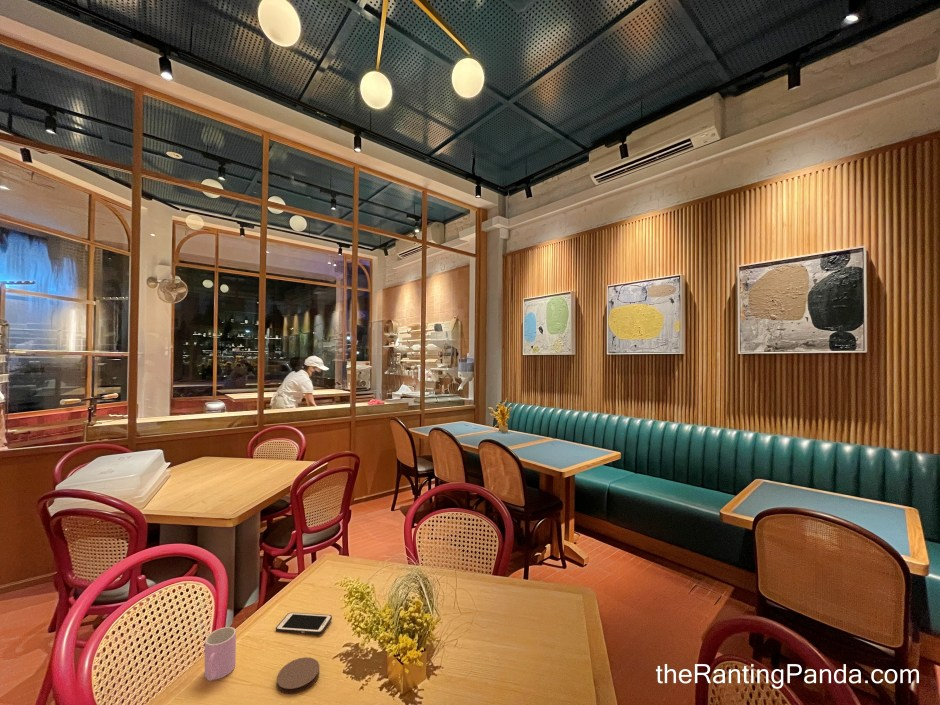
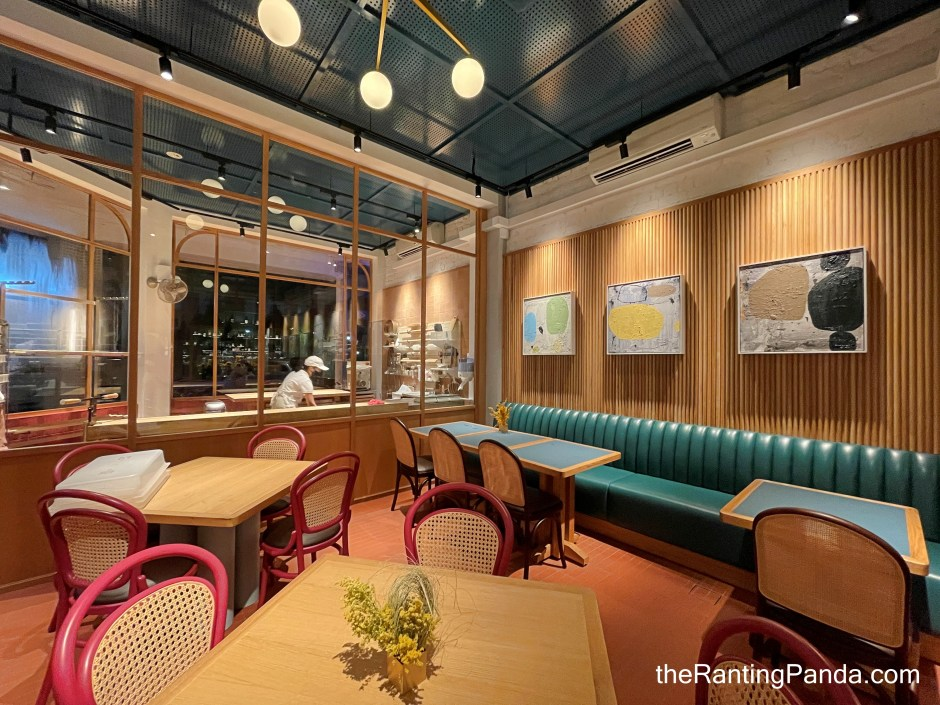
- cup [204,626,237,682]
- cell phone [275,612,333,635]
- coaster [276,656,320,695]
